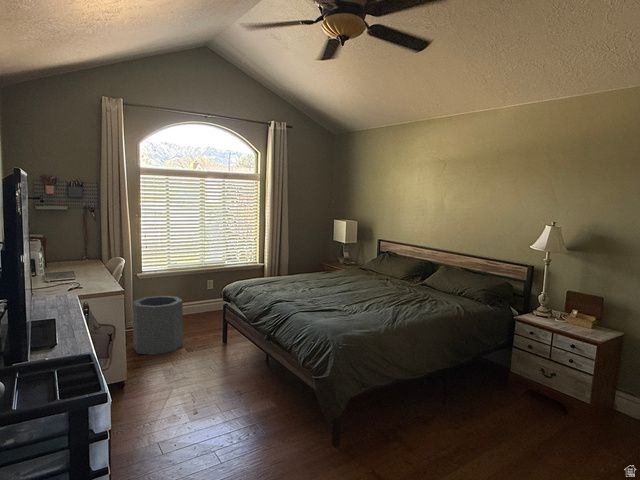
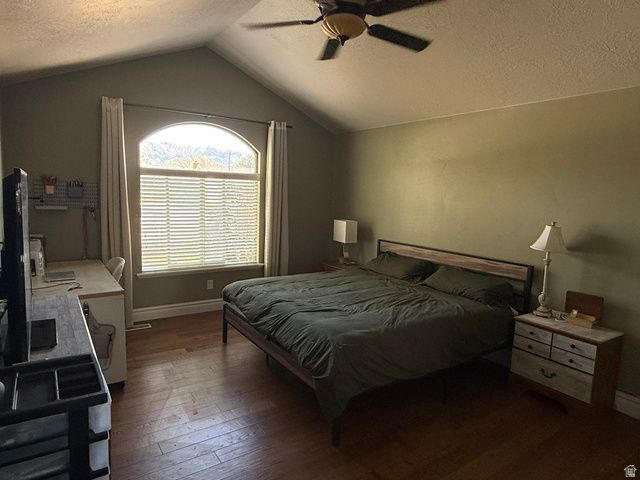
- trash can [132,295,184,356]
